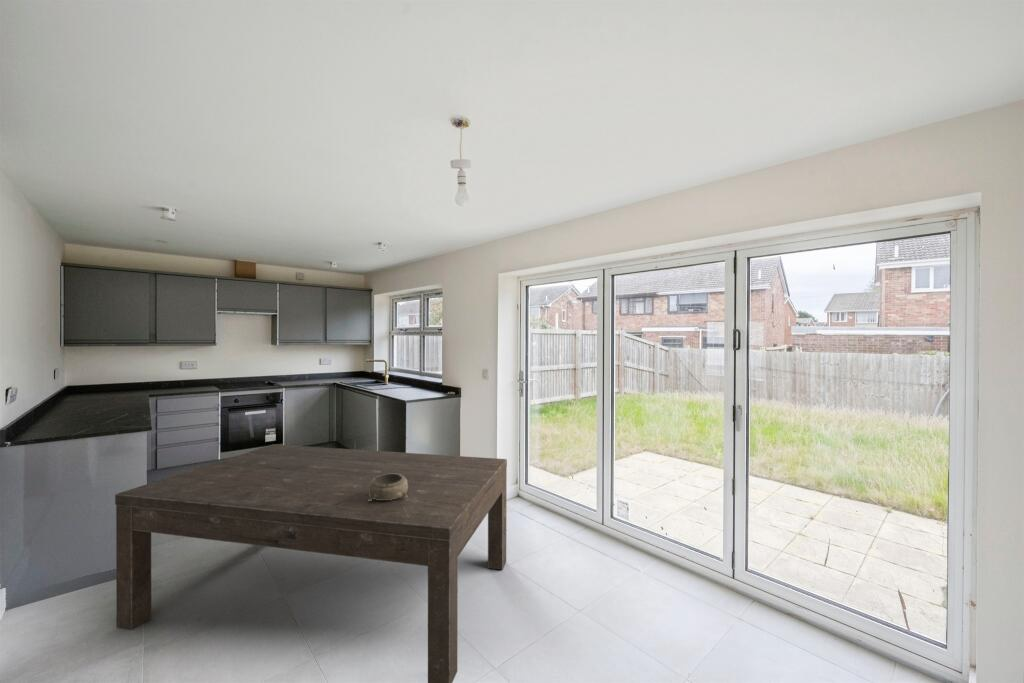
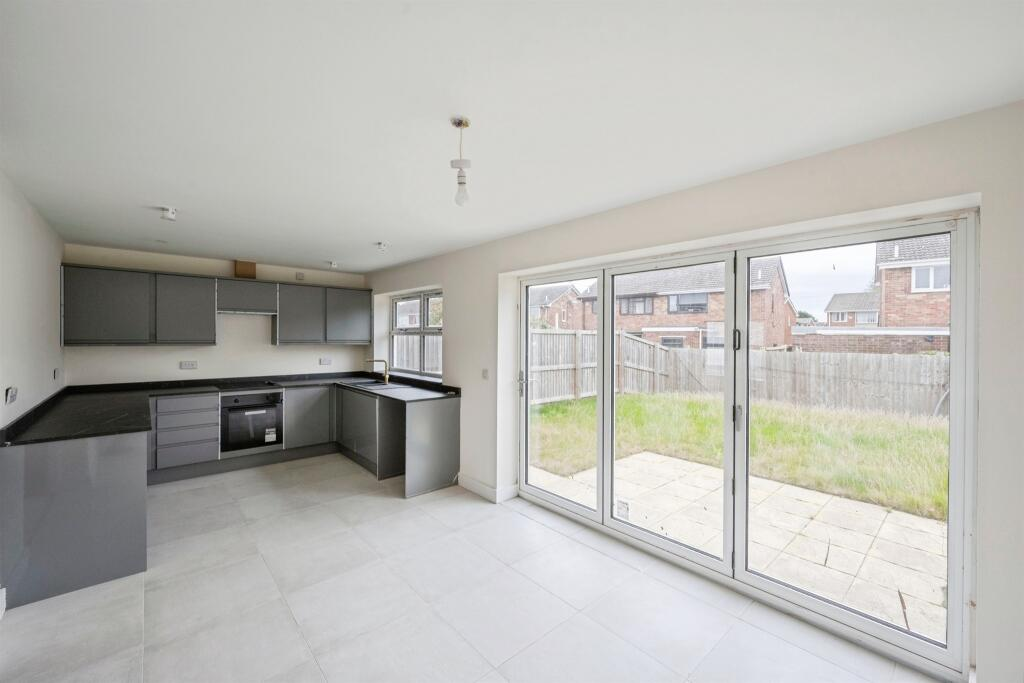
- decorative bowl [368,474,408,501]
- dining table [114,443,508,683]
